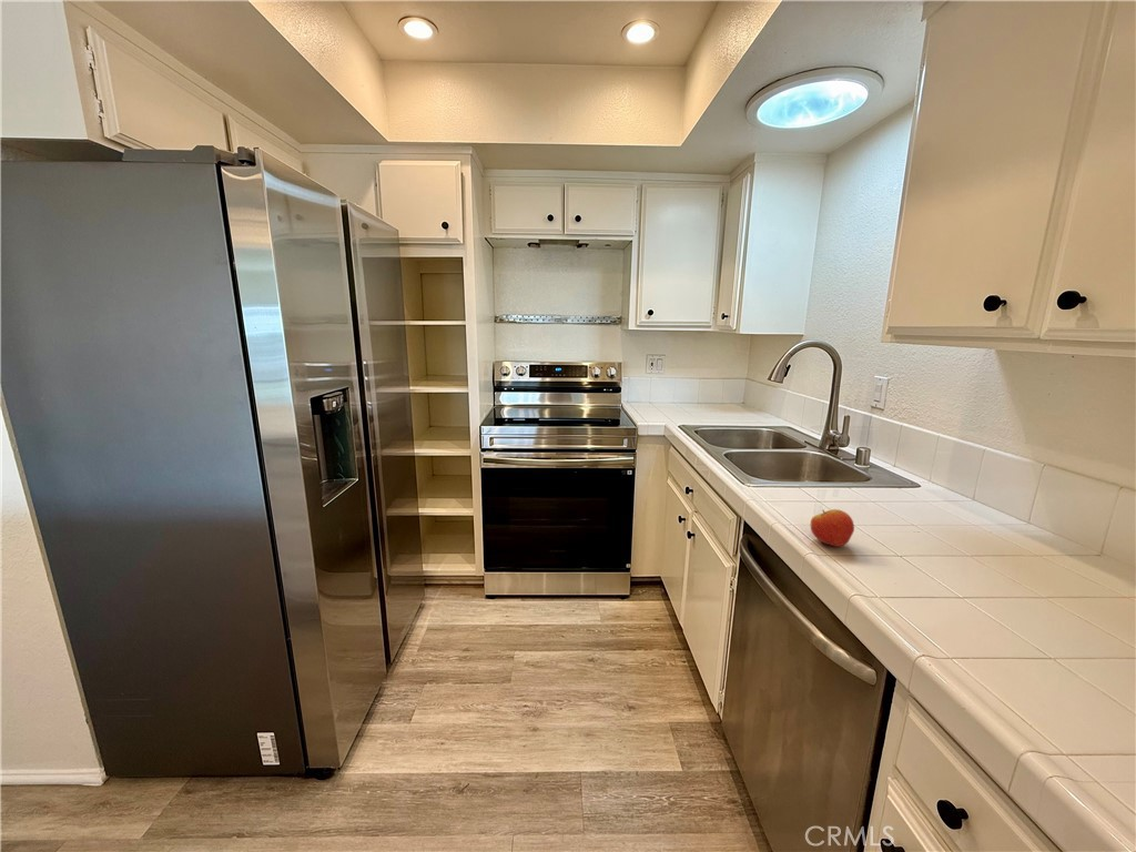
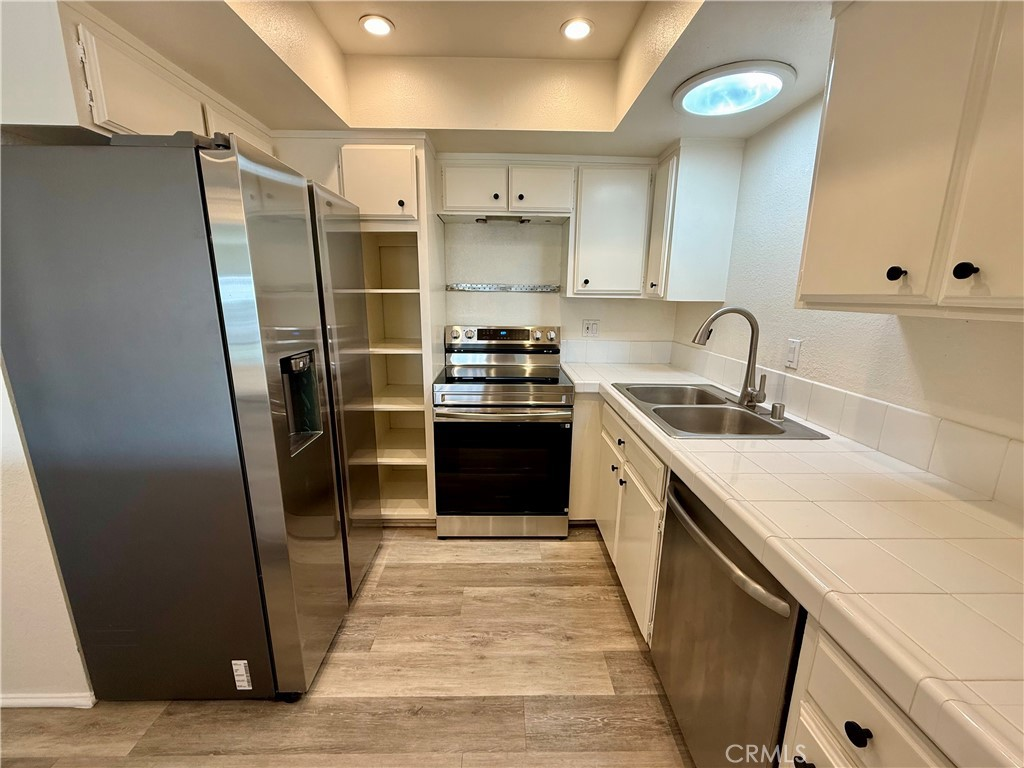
- apple [810,508,855,547]
